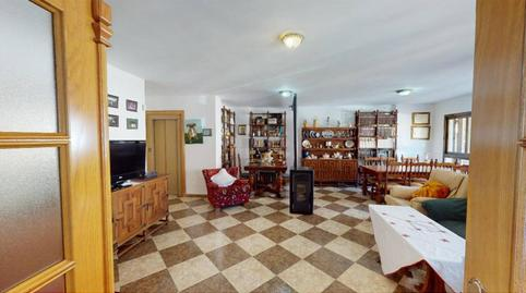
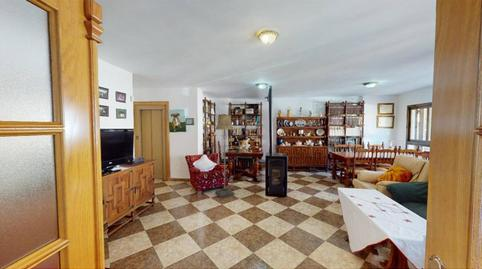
+ floor lamp [213,114,236,199]
